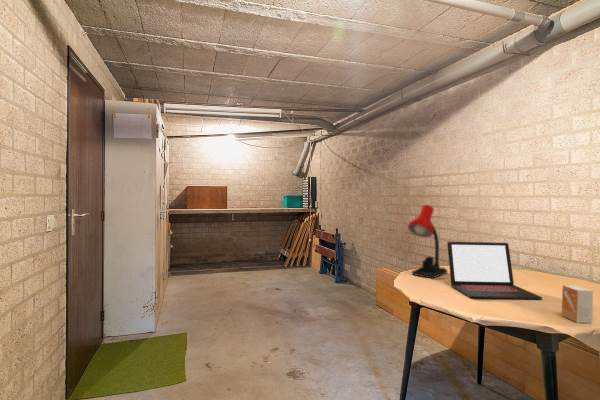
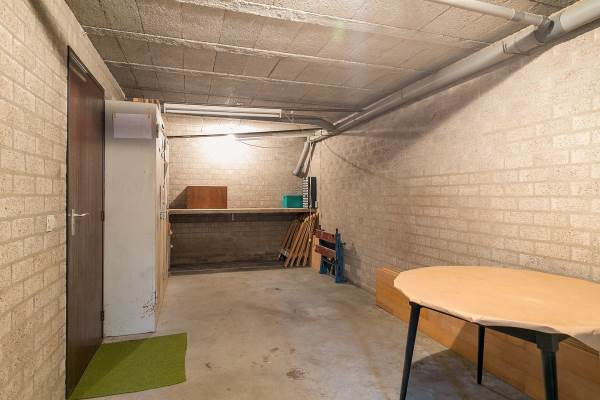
- small box [561,284,594,324]
- laptop [446,241,543,300]
- desk lamp [407,204,449,279]
